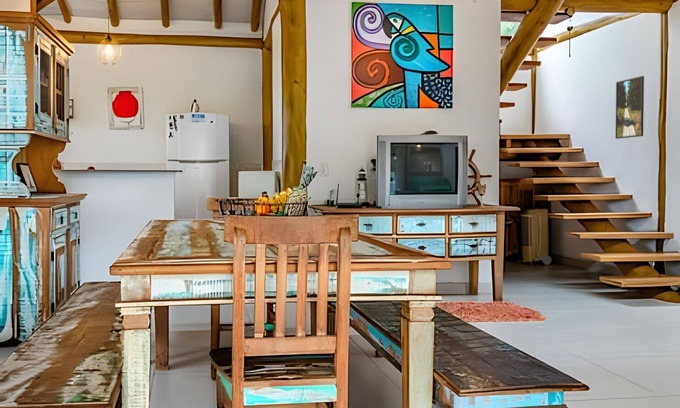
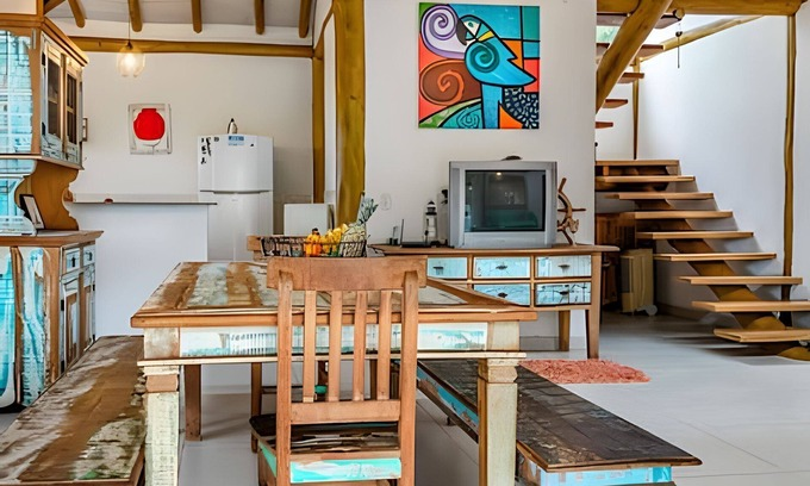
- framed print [615,75,645,140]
